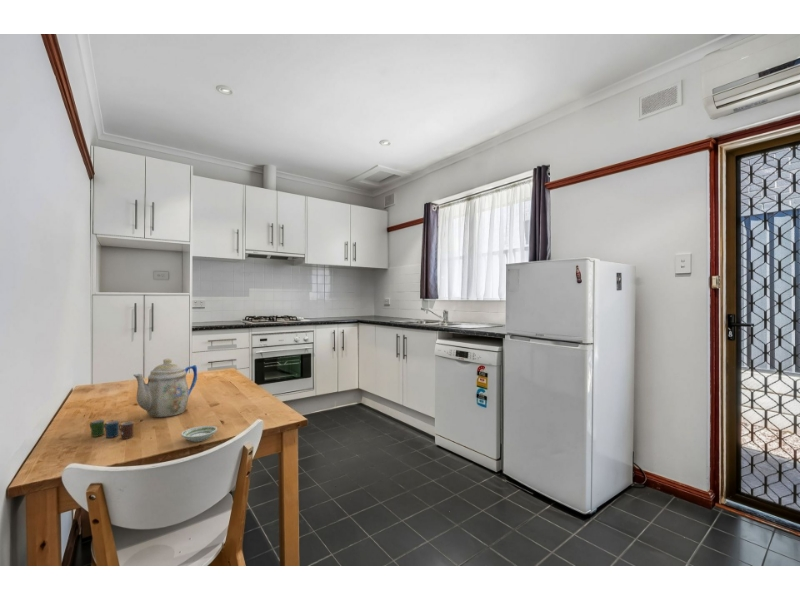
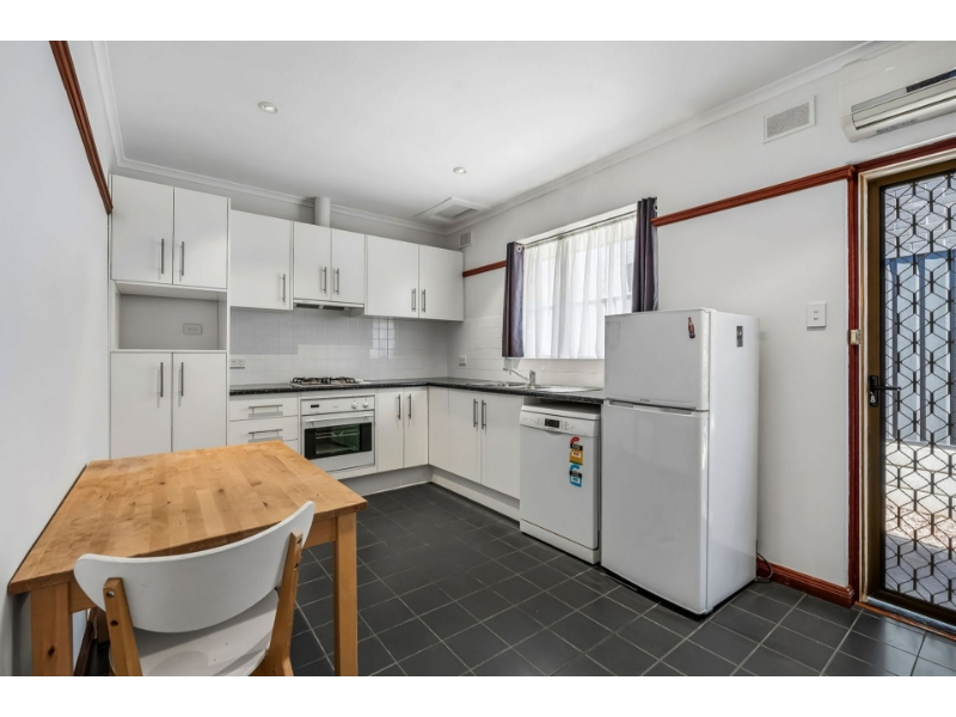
- cup [89,419,134,440]
- teapot [133,358,198,418]
- saucer [180,425,218,443]
